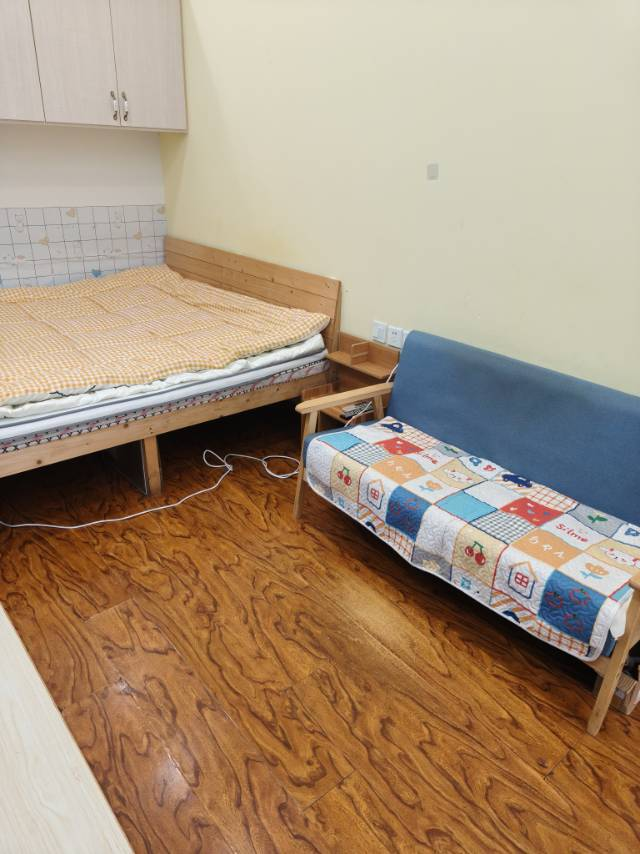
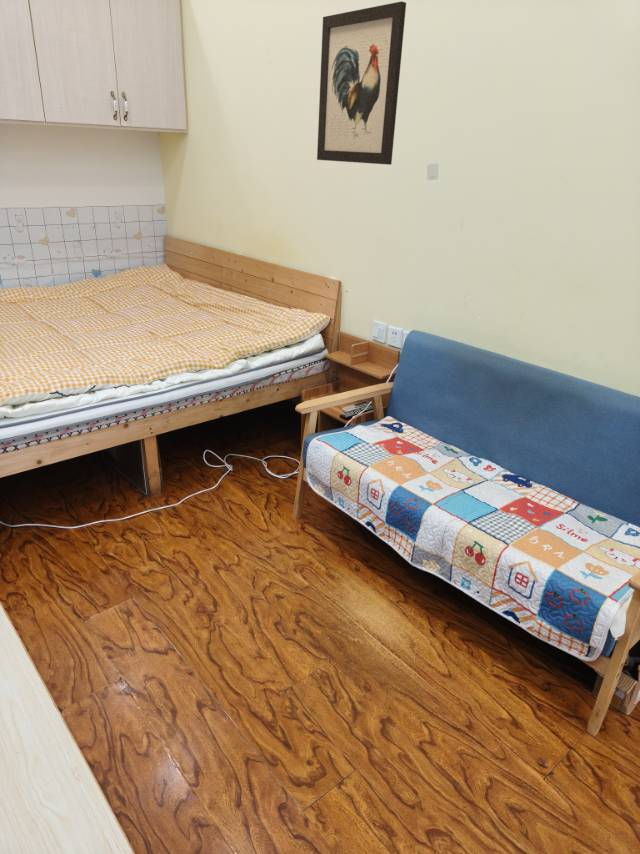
+ wall art [316,1,407,166]
